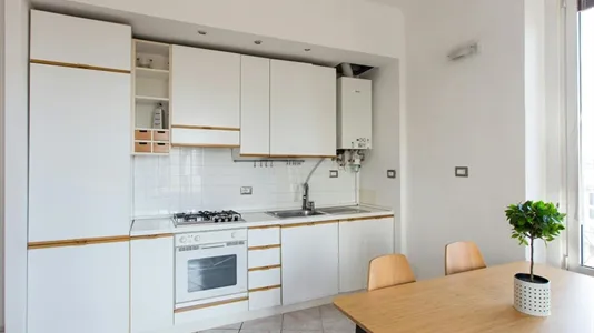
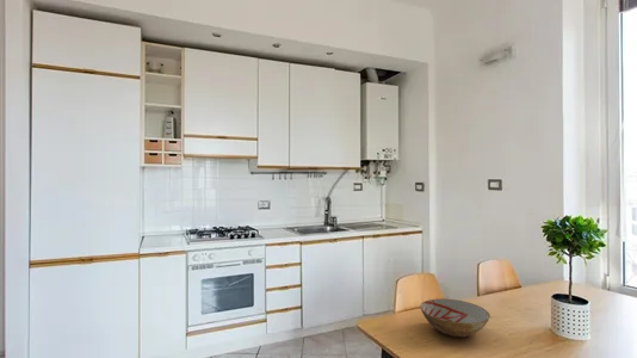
+ bowl [419,297,491,339]
